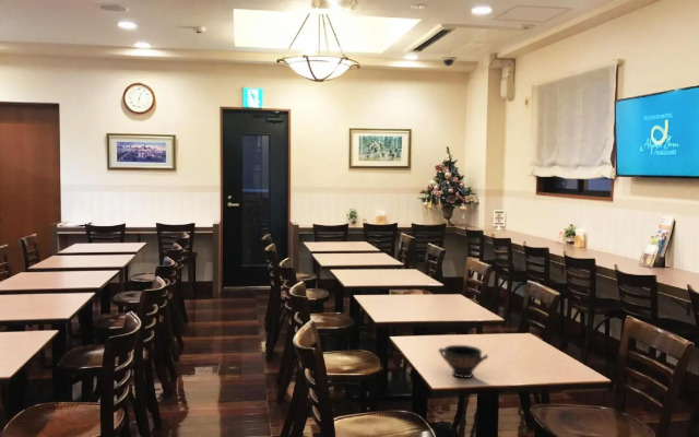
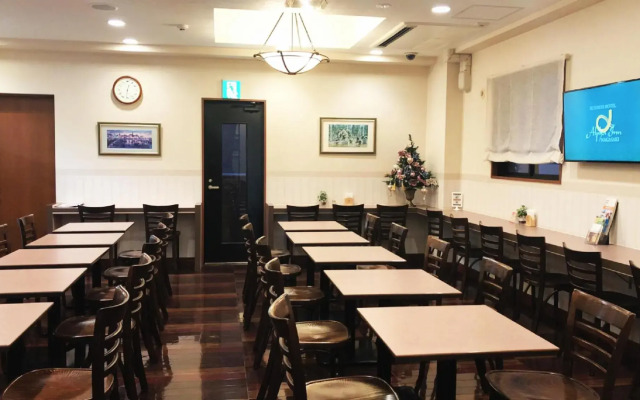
- bowl [438,344,489,379]
